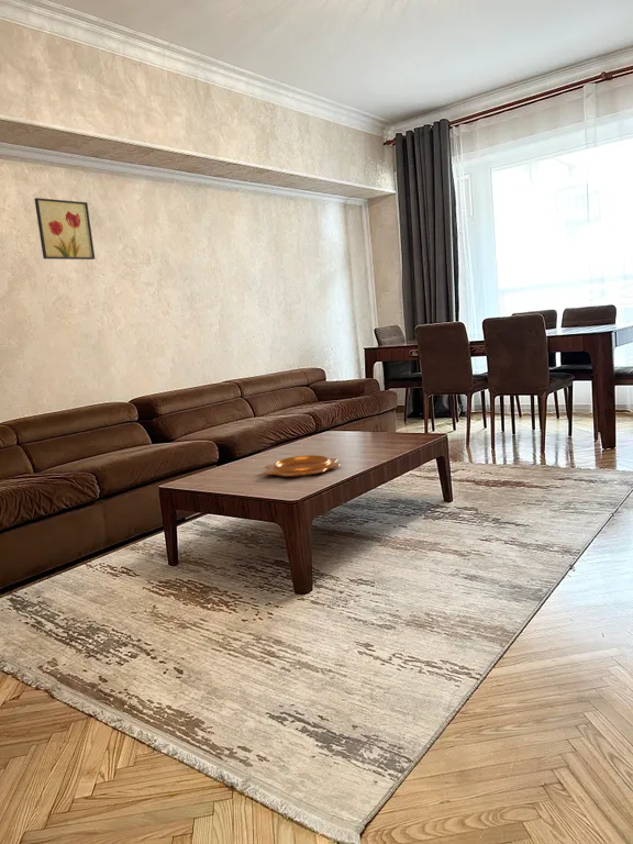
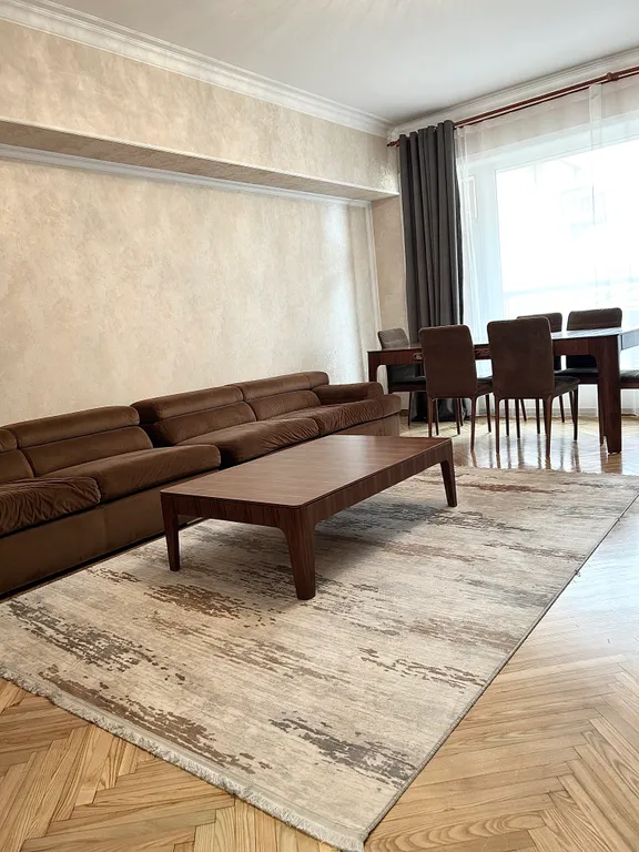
- wall art [33,197,97,260]
- decorative bowl [262,454,341,478]
